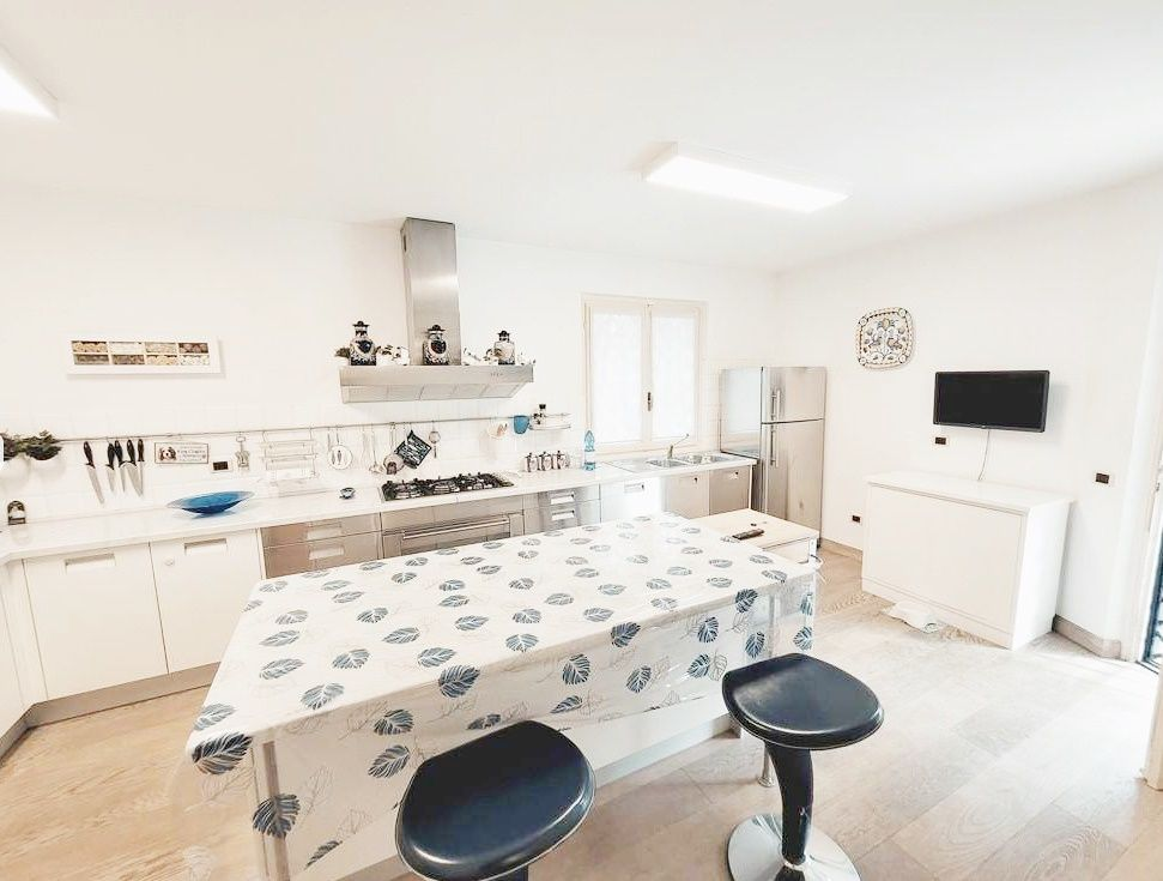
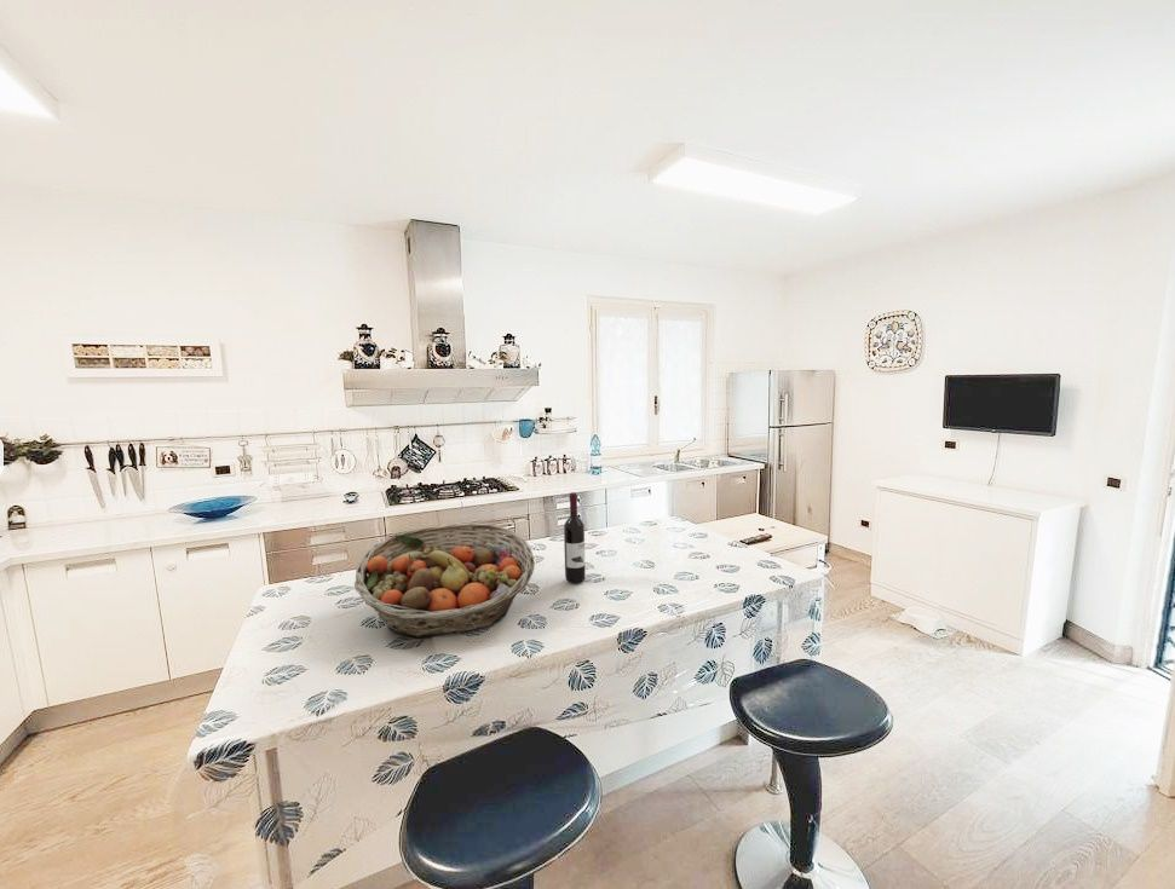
+ wine bottle [563,491,587,585]
+ fruit basket [353,521,535,639]
